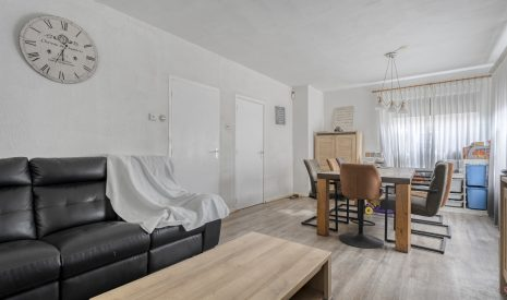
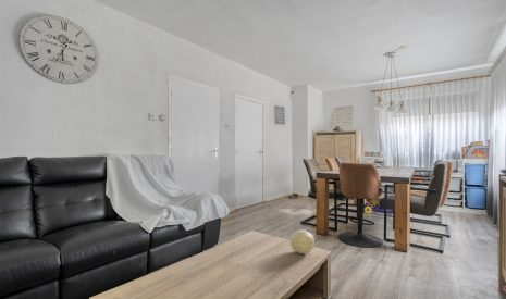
+ decorative ball [288,228,316,254]
